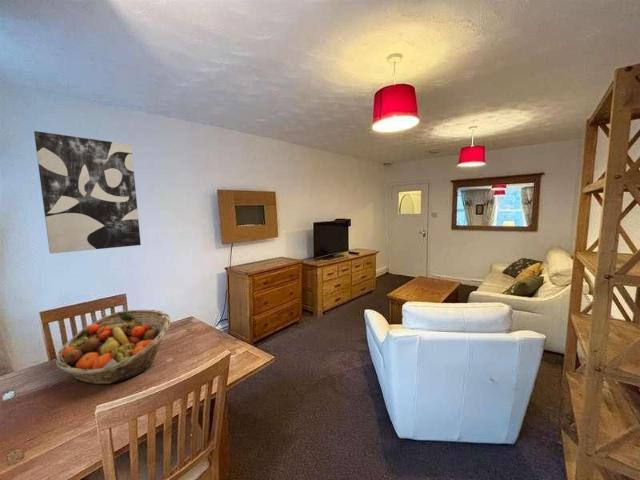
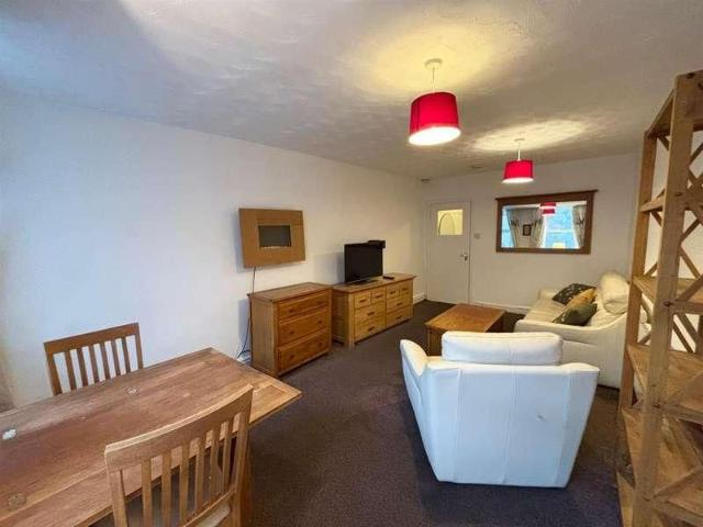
- wall art [33,130,142,254]
- fruit basket [55,309,172,385]
